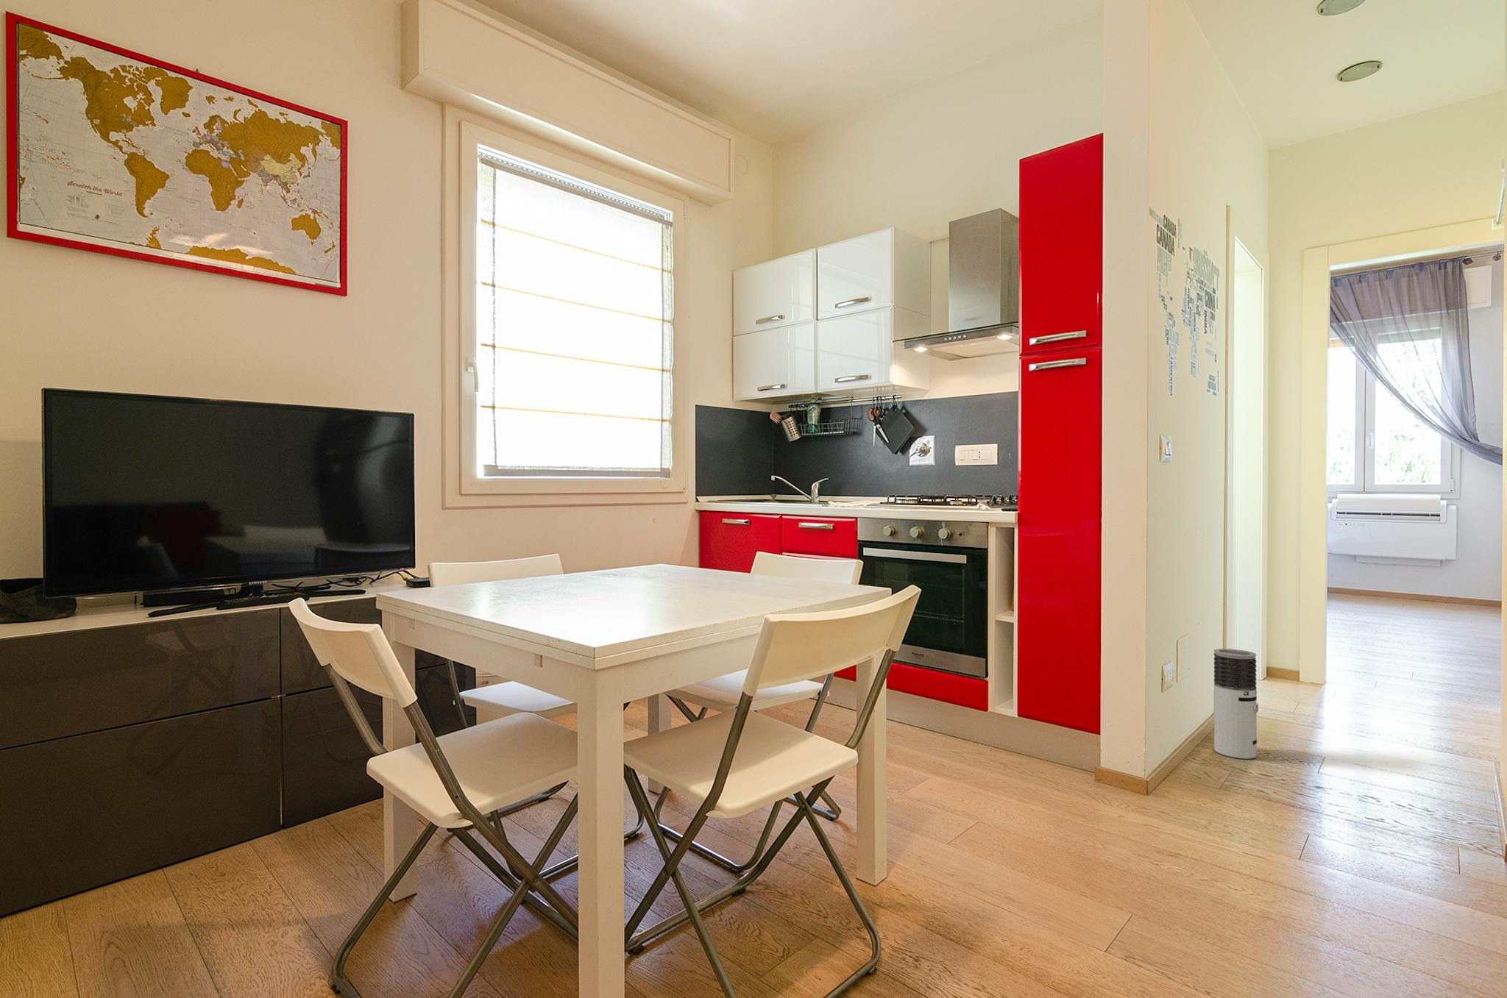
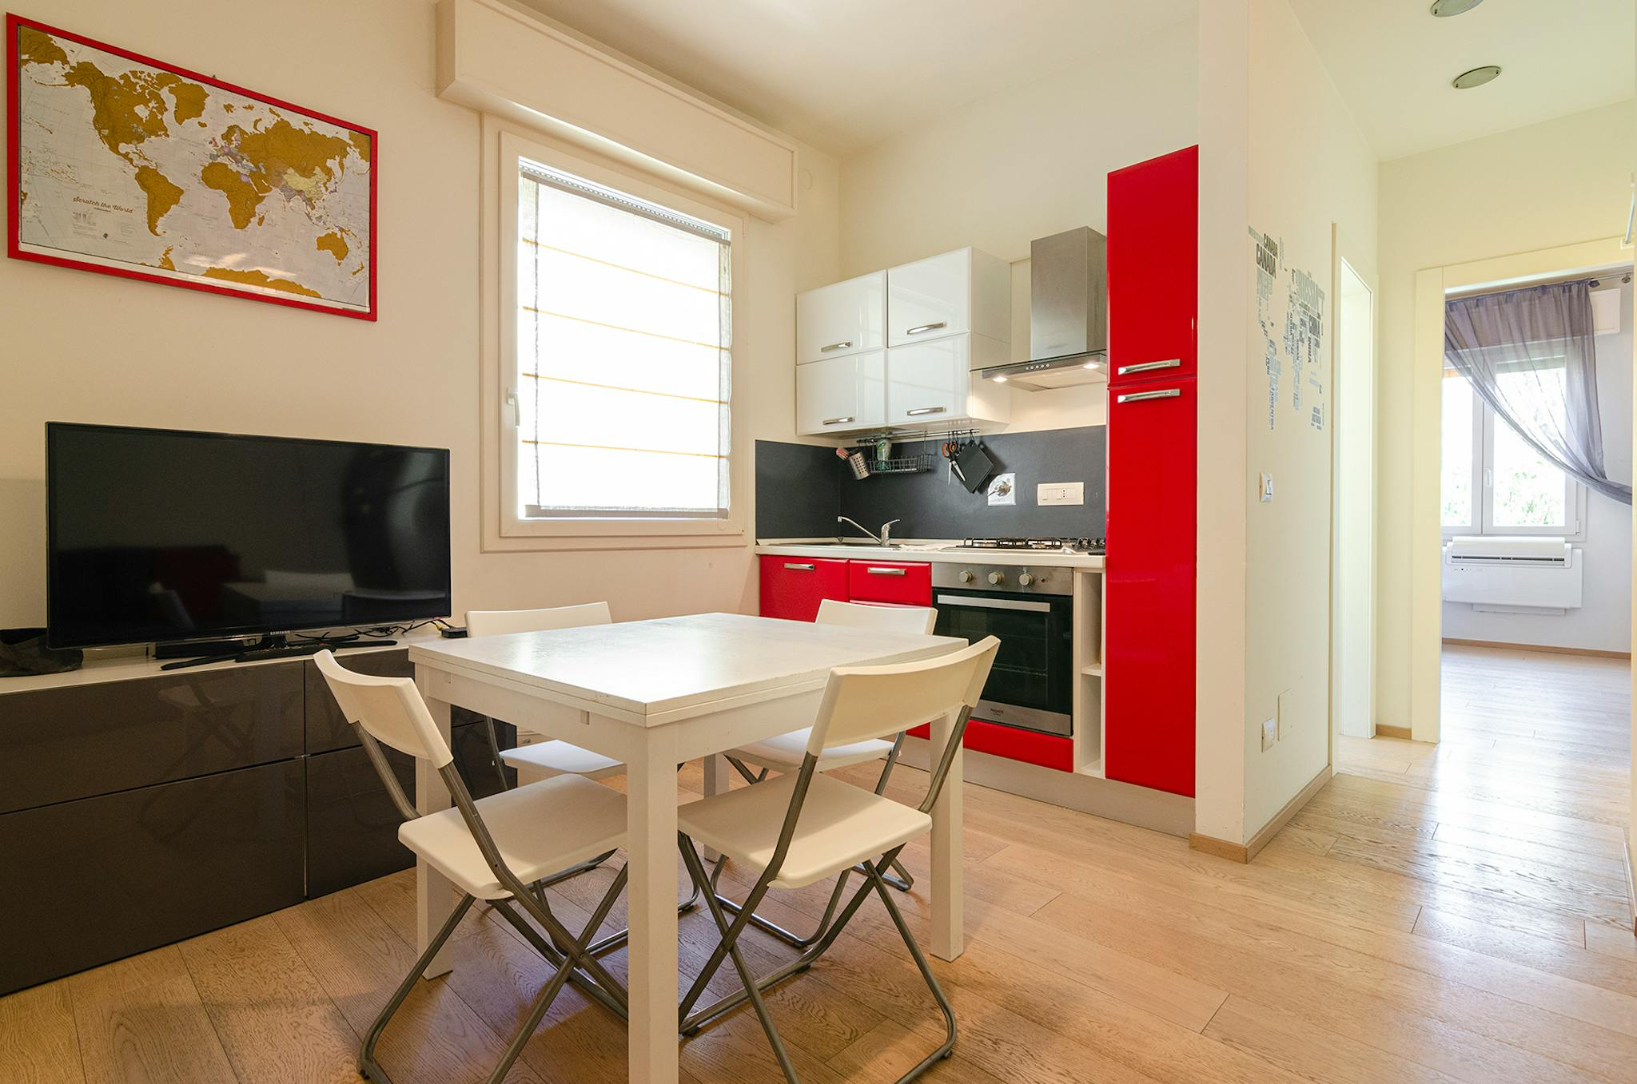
- air purifier [1213,648,1259,760]
